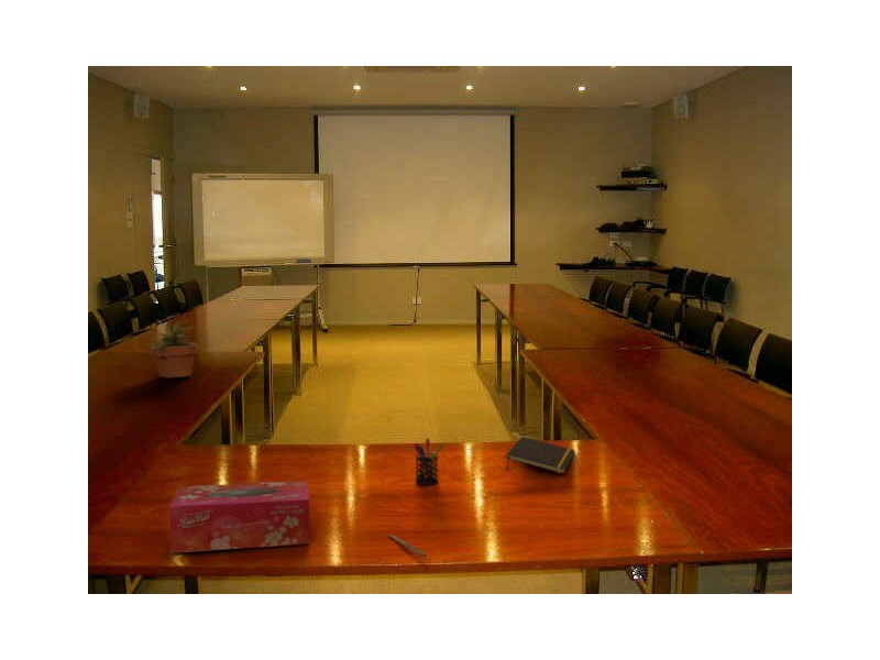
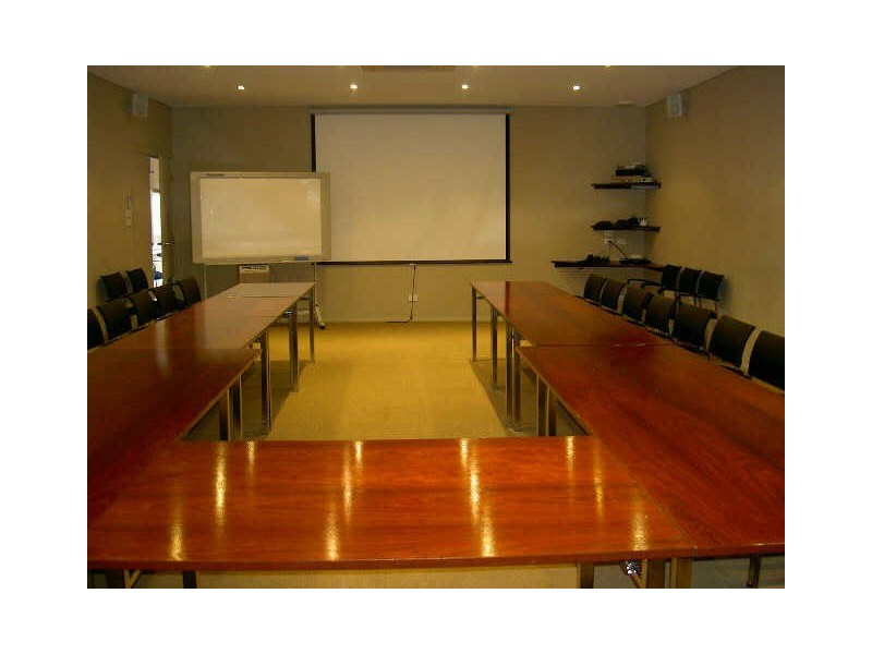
- tissue box [168,480,310,554]
- notepad [505,436,576,475]
- pen [387,532,427,559]
- pen holder [413,437,446,486]
- potted plant [144,318,204,378]
